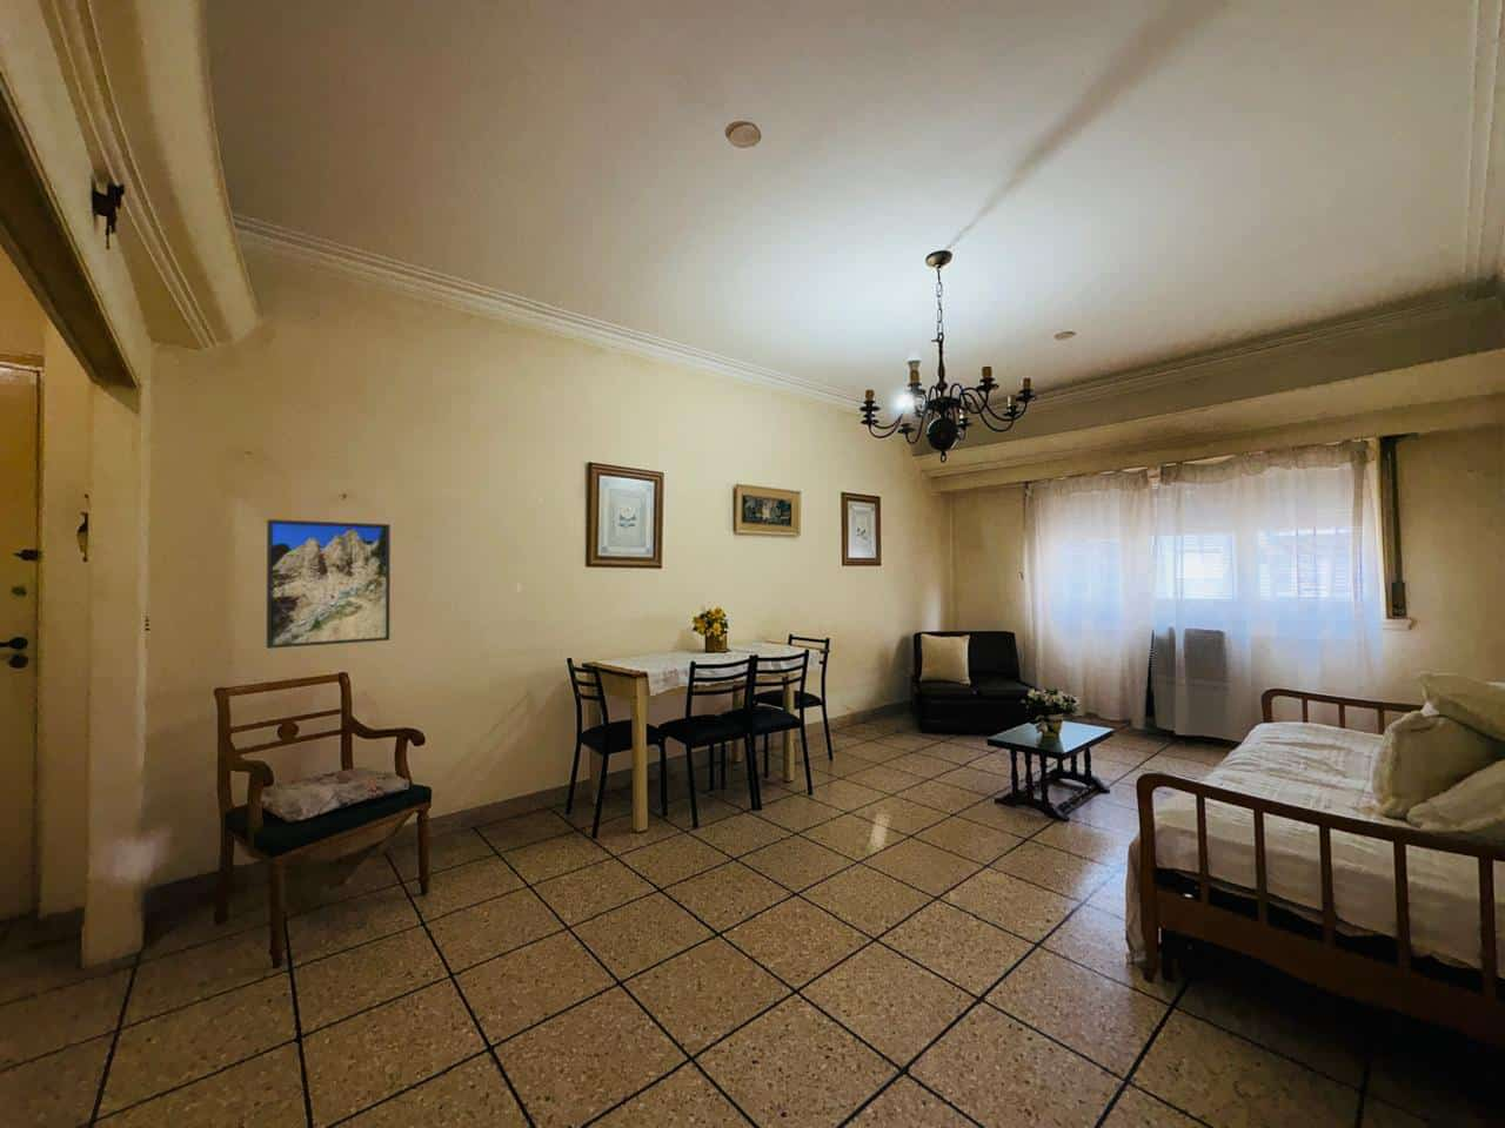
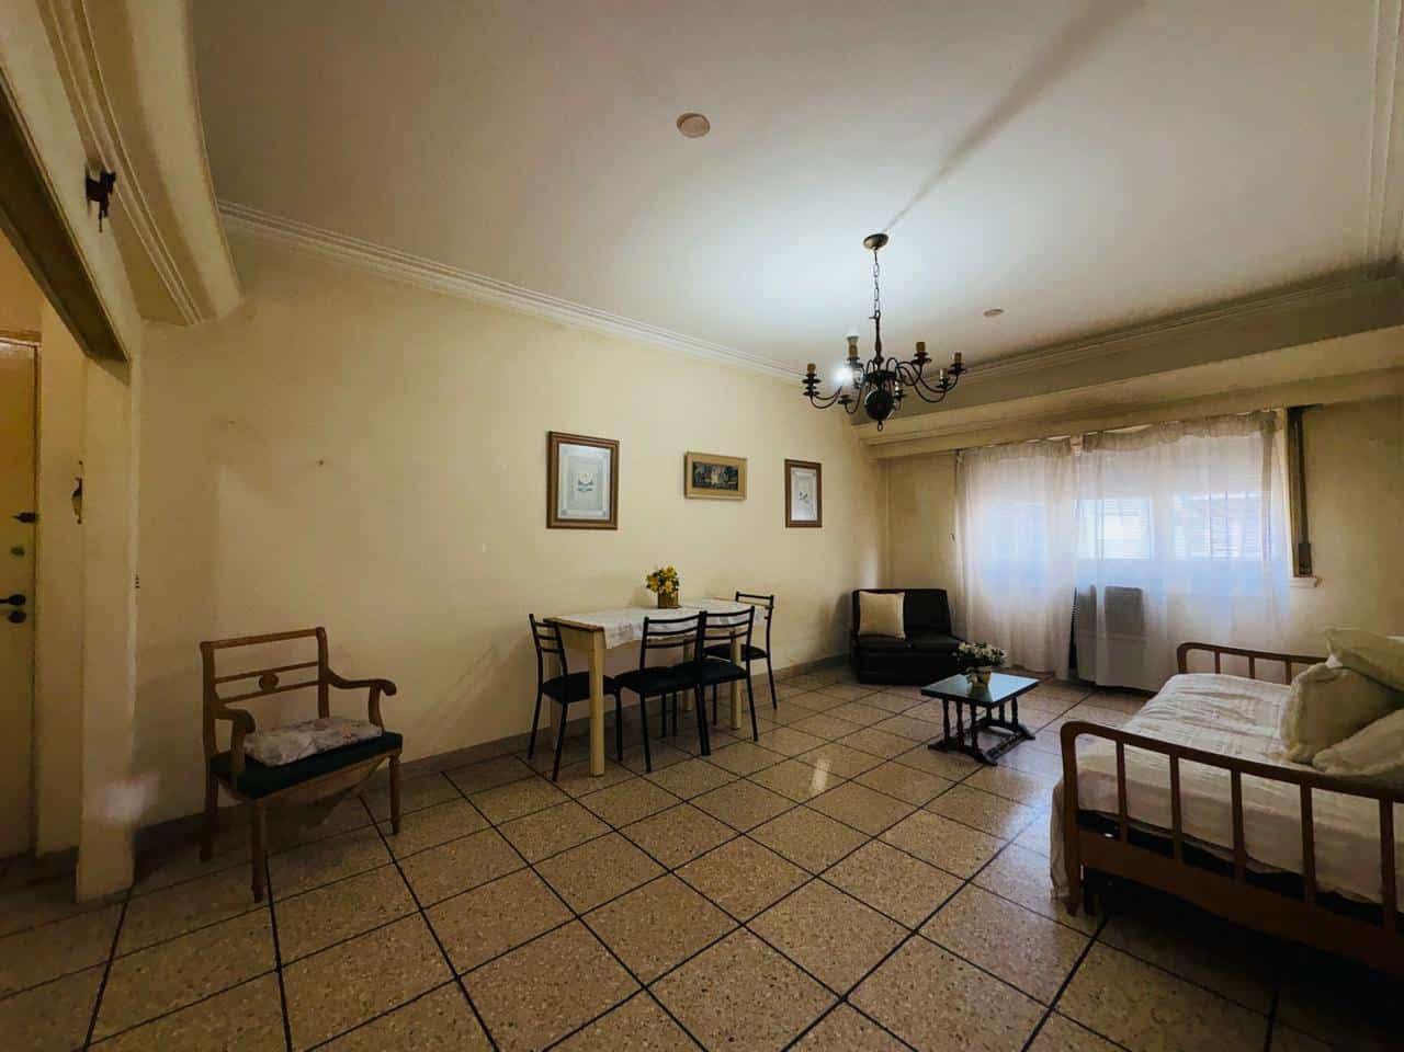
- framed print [265,518,391,649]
